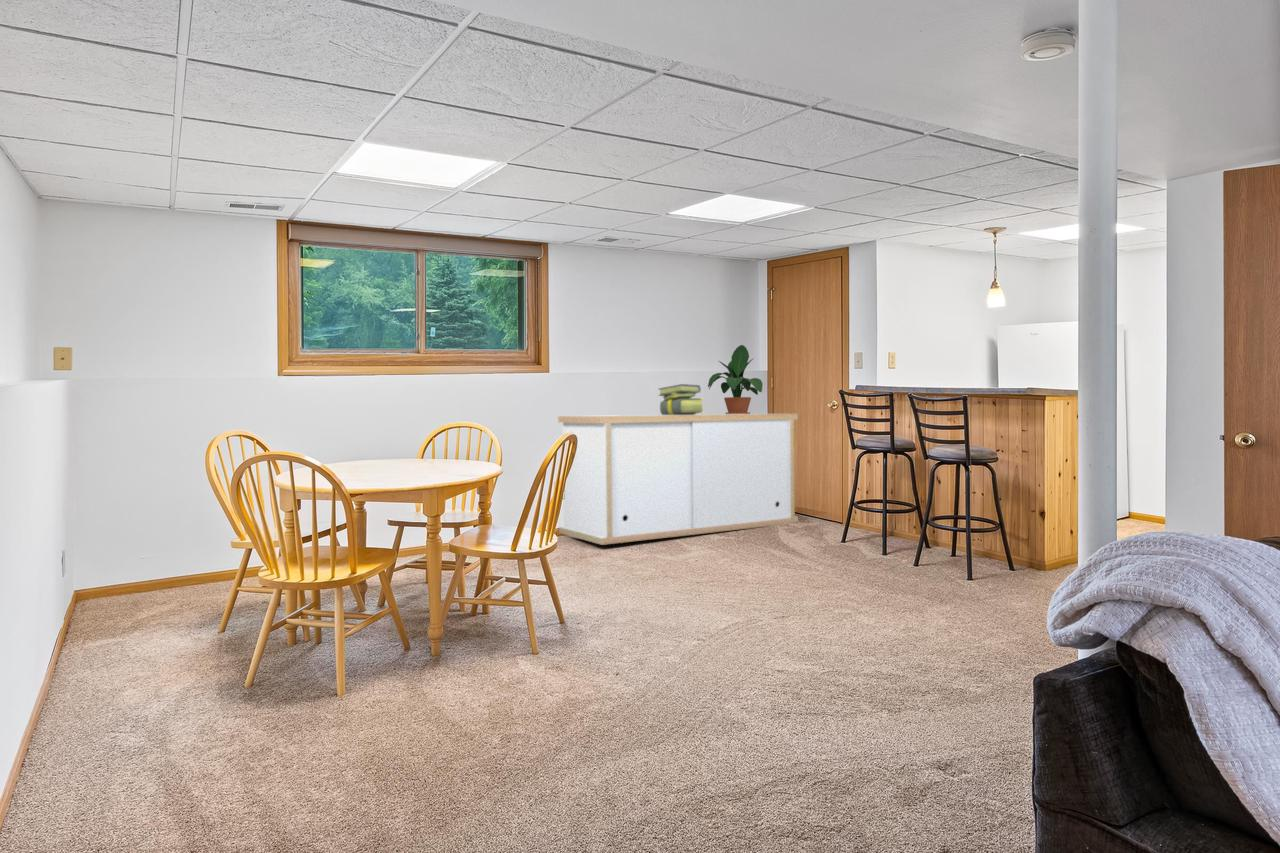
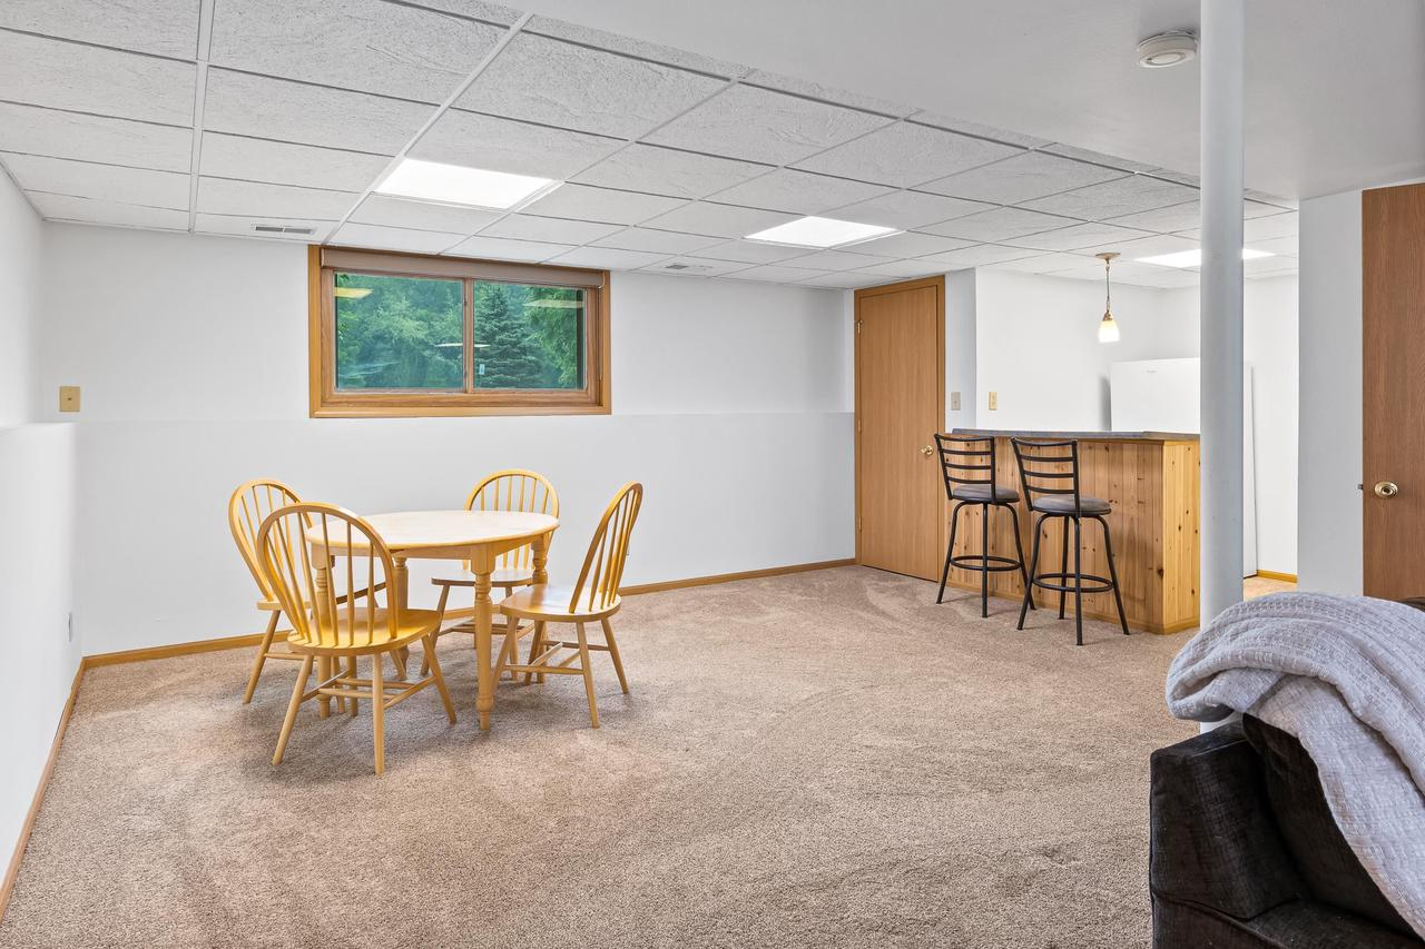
- stack of books [657,383,705,415]
- storage cabinet [557,413,799,546]
- potted plant [707,344,764,414]
